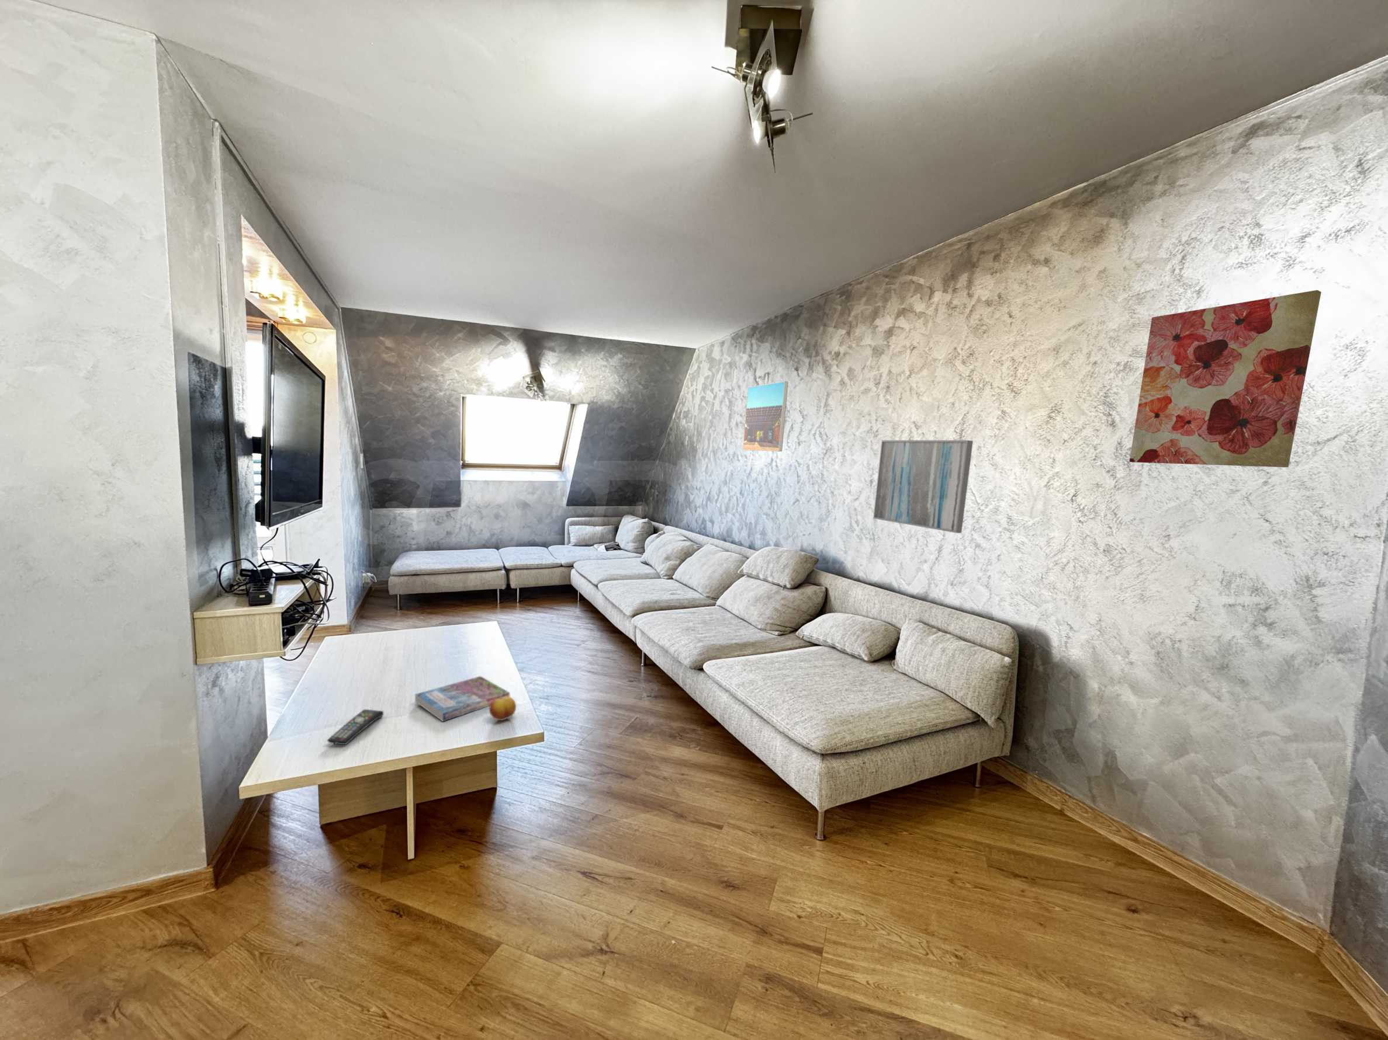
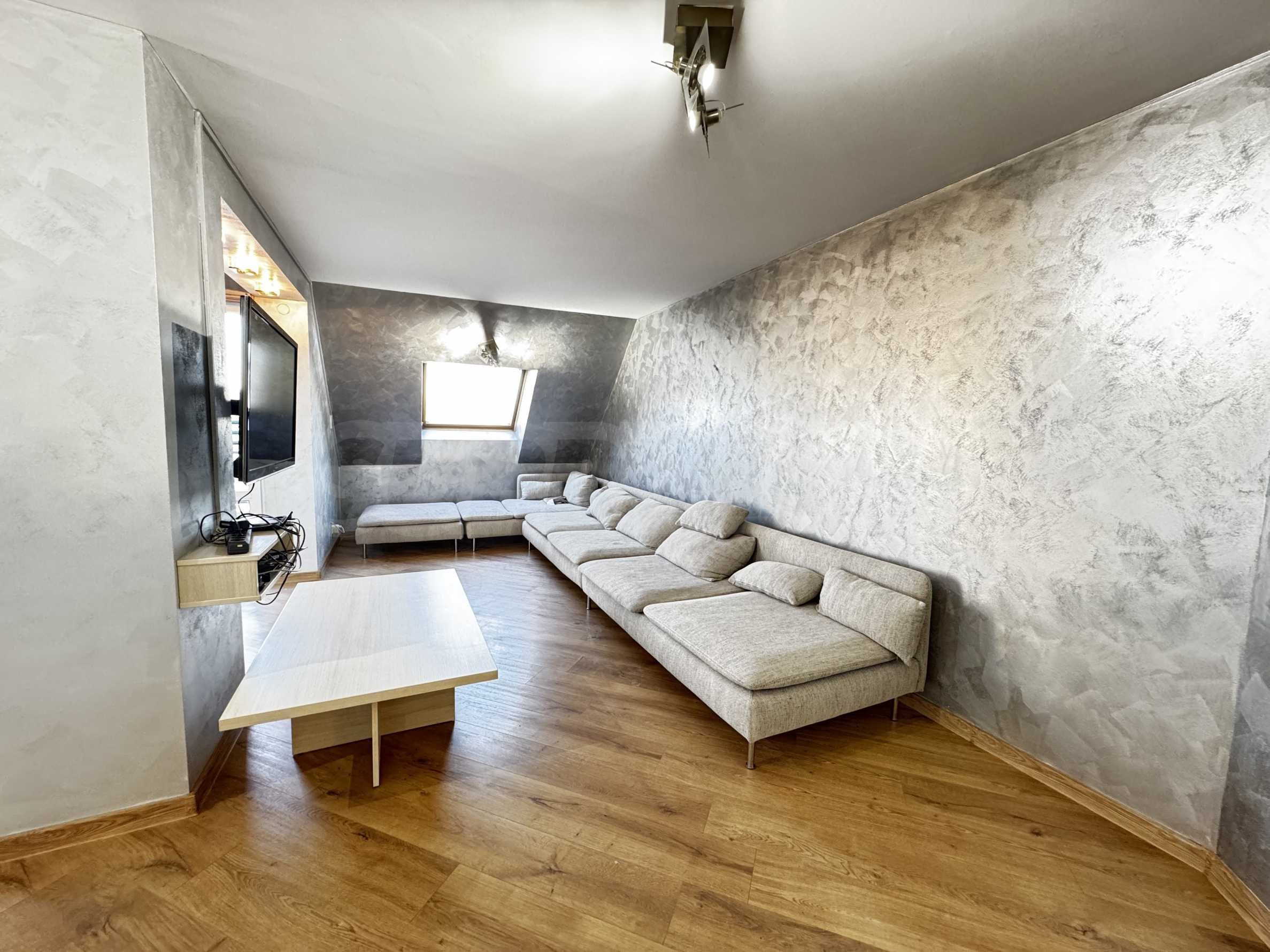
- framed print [742,381,789,452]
- remote control [327,709,384,745]
- fruit [489,697,517,721]
- wall art [1129,289,1322,468]
- wall art [872,440,974,534]
- book [414,675,510,722]
